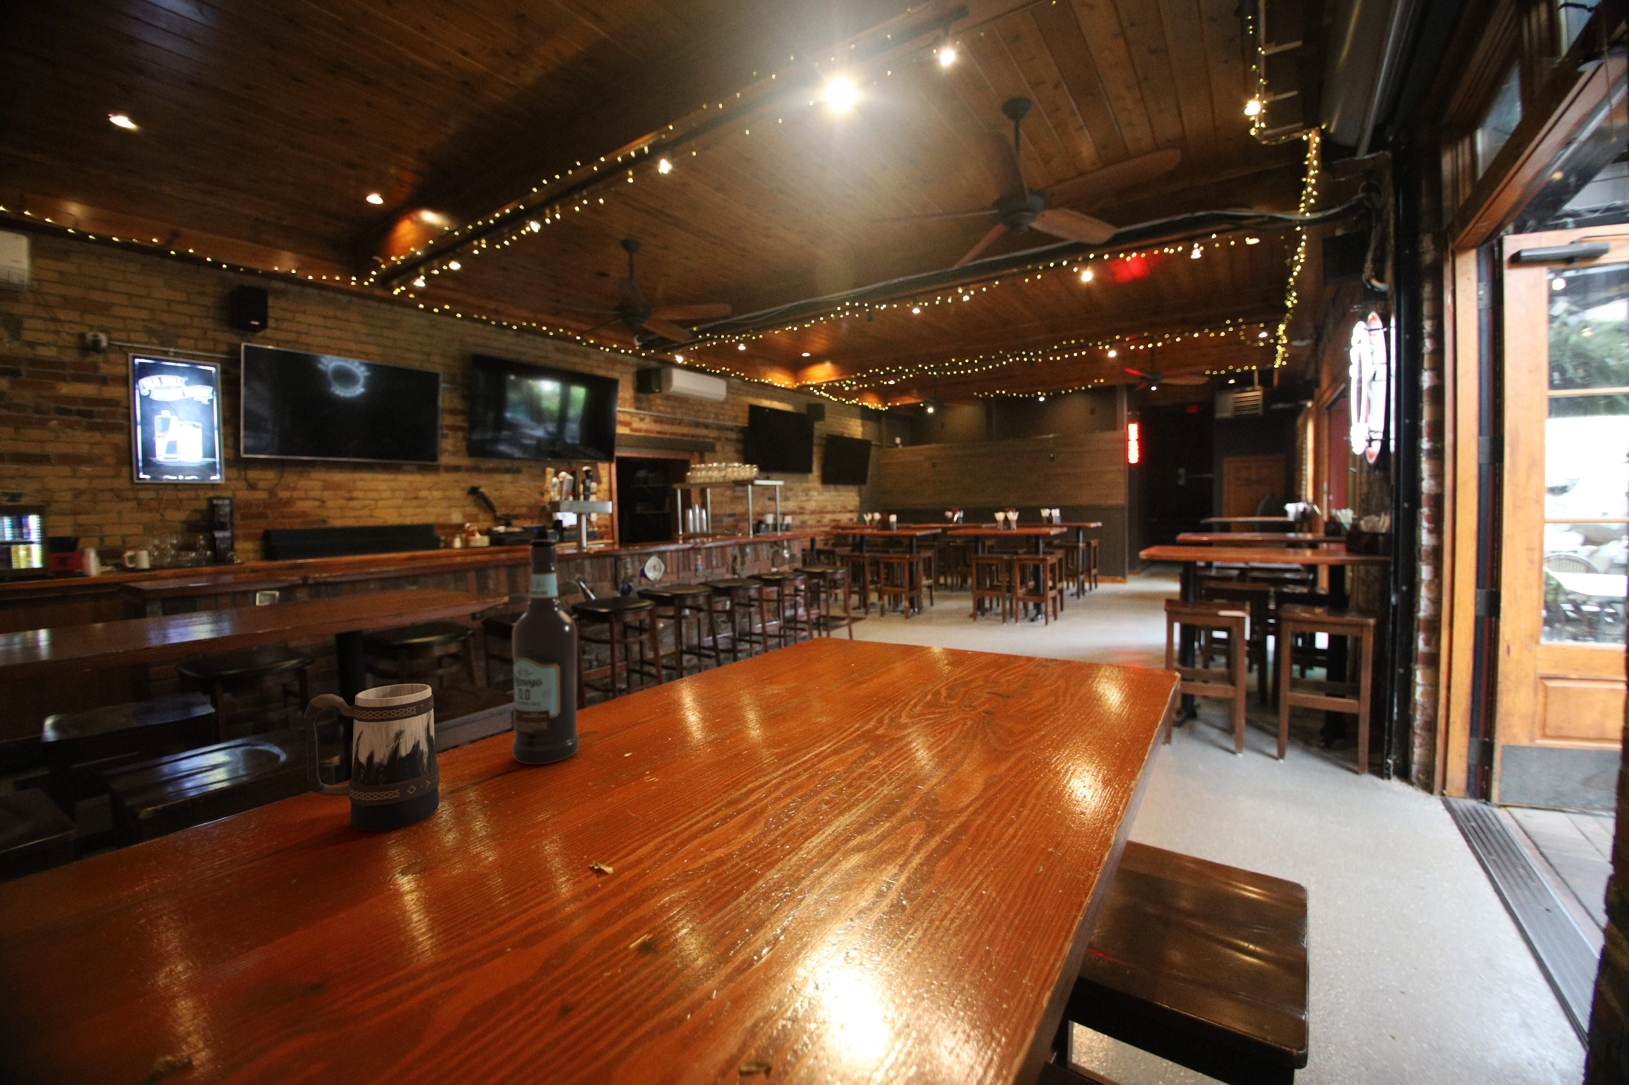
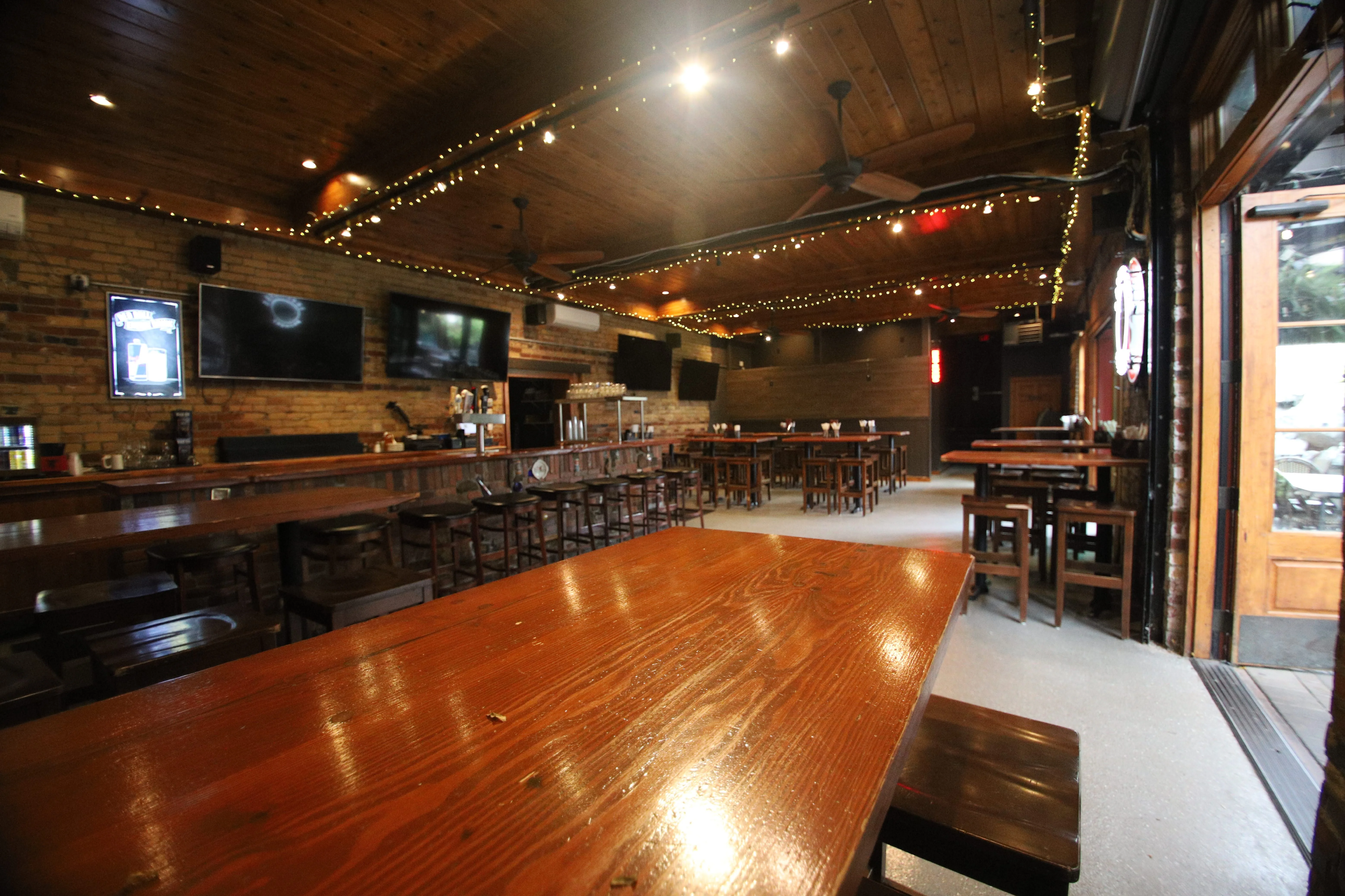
- beer mug [303,683,441,831]
- root beer [511,540,579,764]
